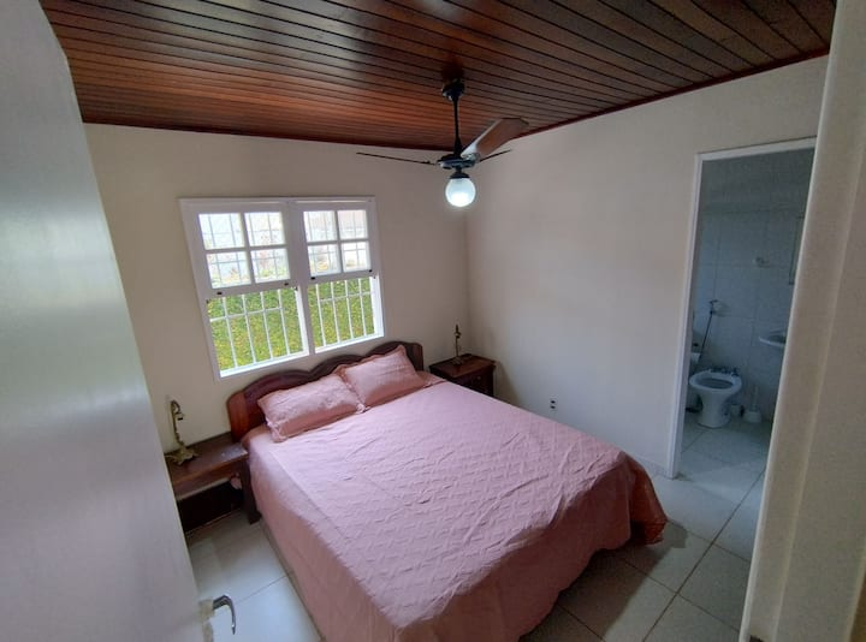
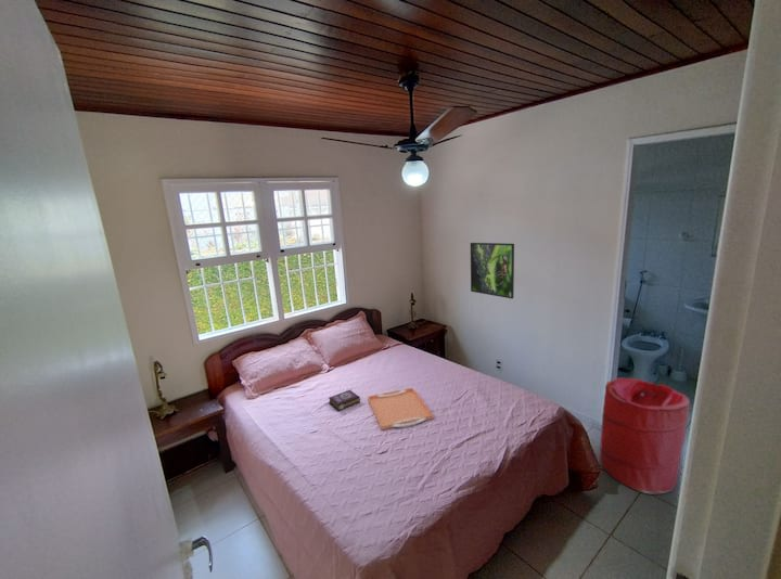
+ laundry hamper [599,377,691,494]
+ book [328,389,361,412]
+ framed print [470,242,515,299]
+ serving tray [367,387,435,432]
